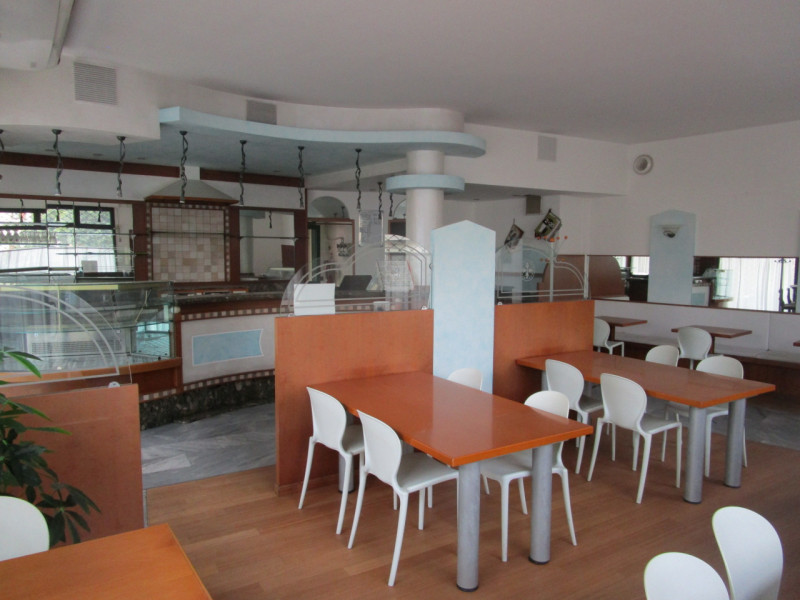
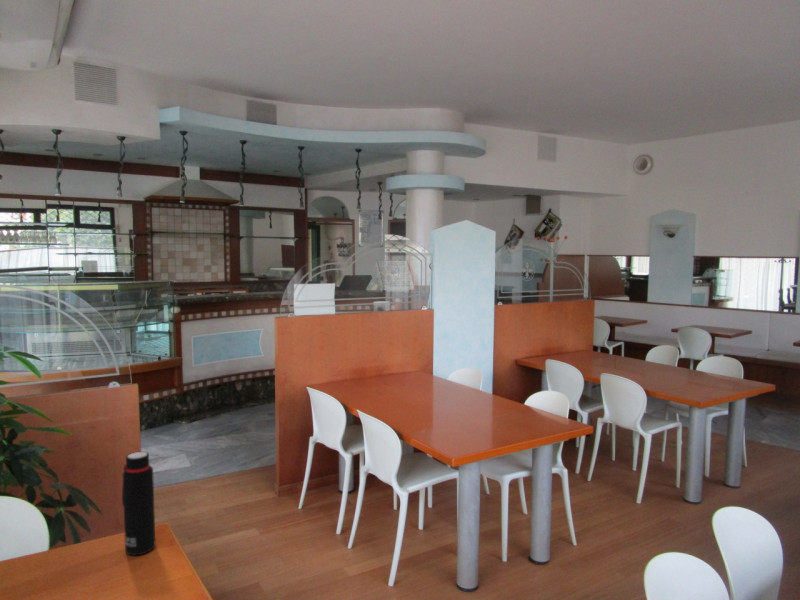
+ water bottle [121,451,156,556]
